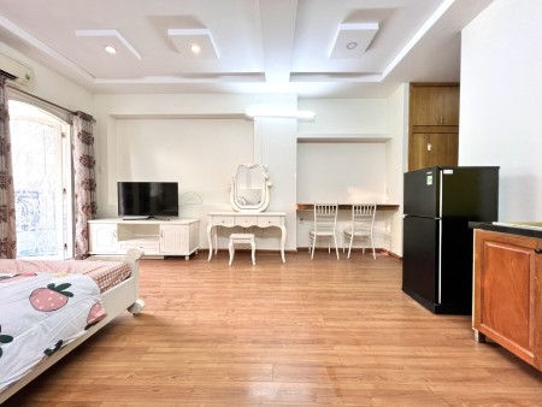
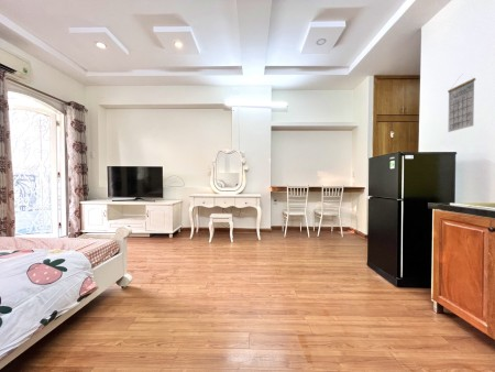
+ calendar [447,75,476,133]
